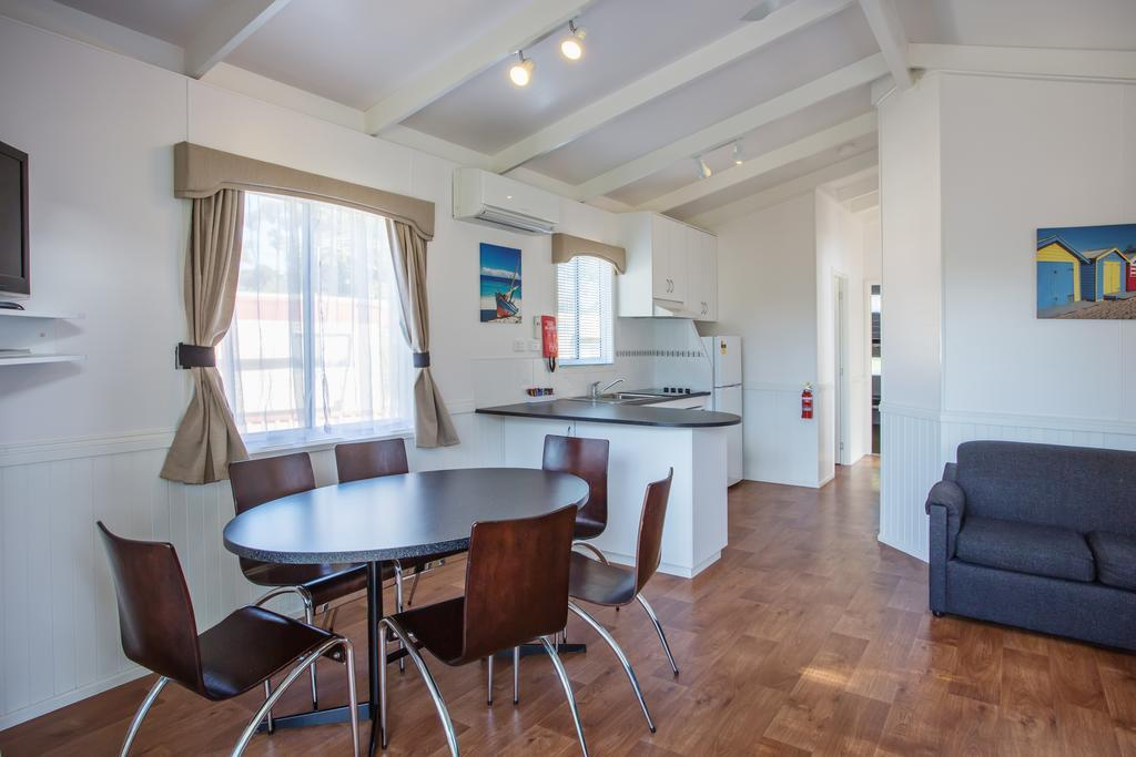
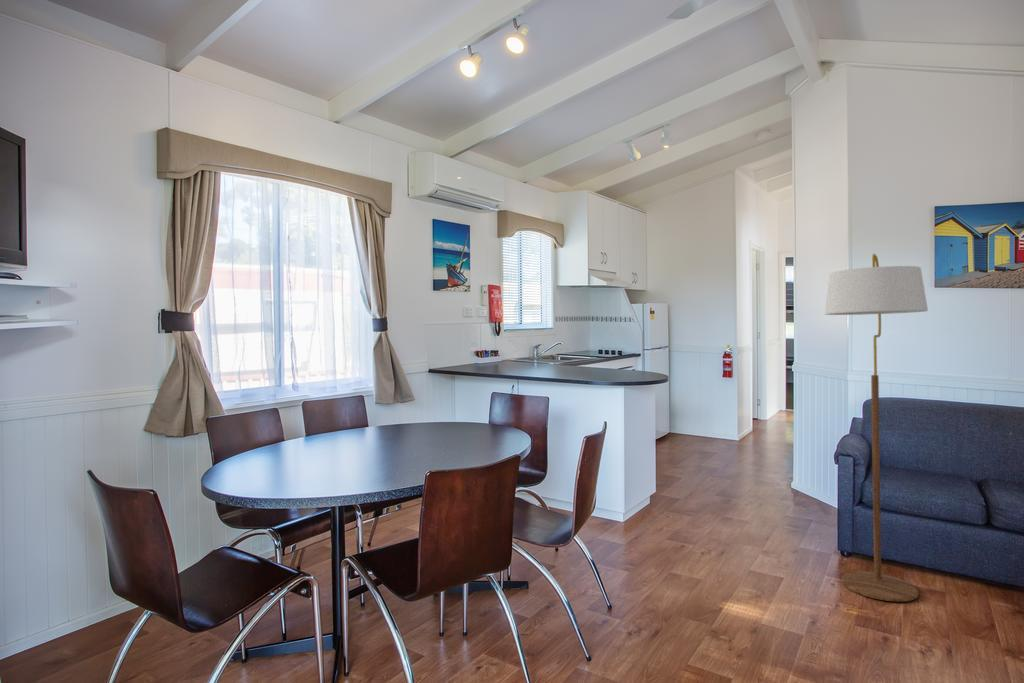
+ floor lamp [824,253,929,603]
